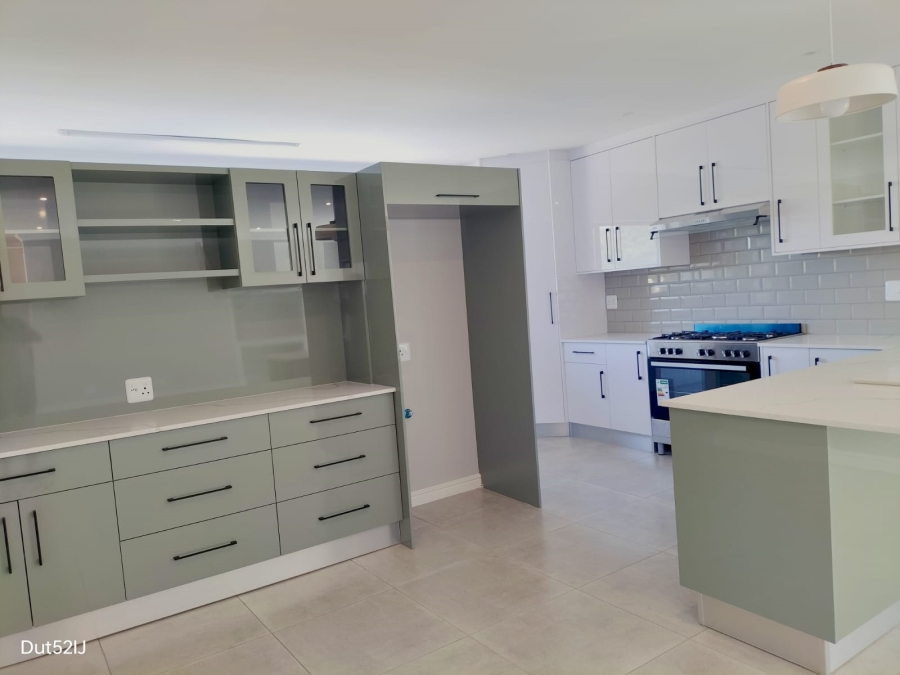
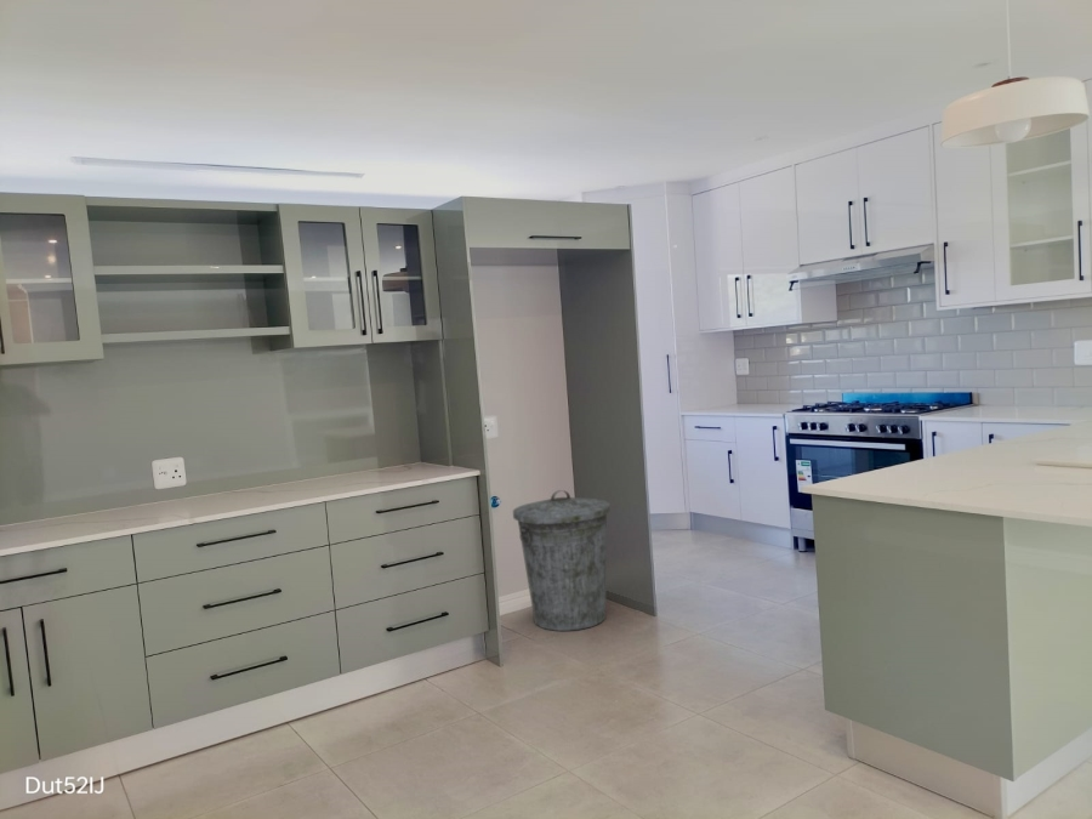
+ trash can [512,489,612,632]
